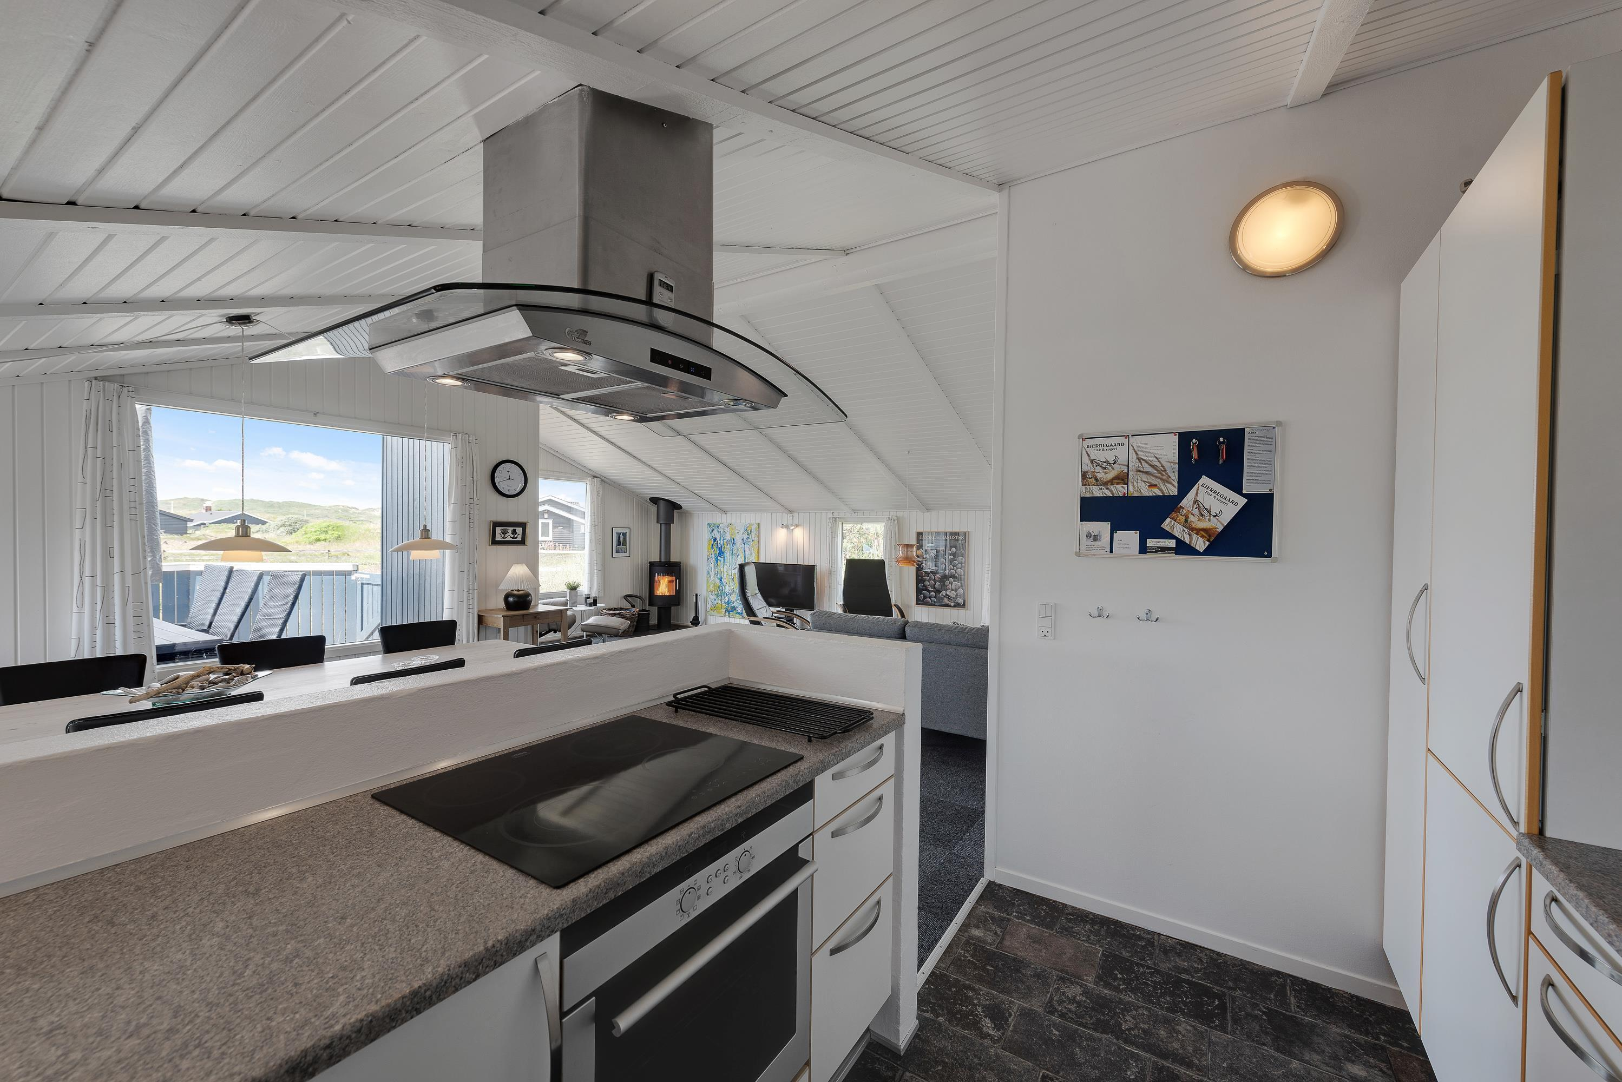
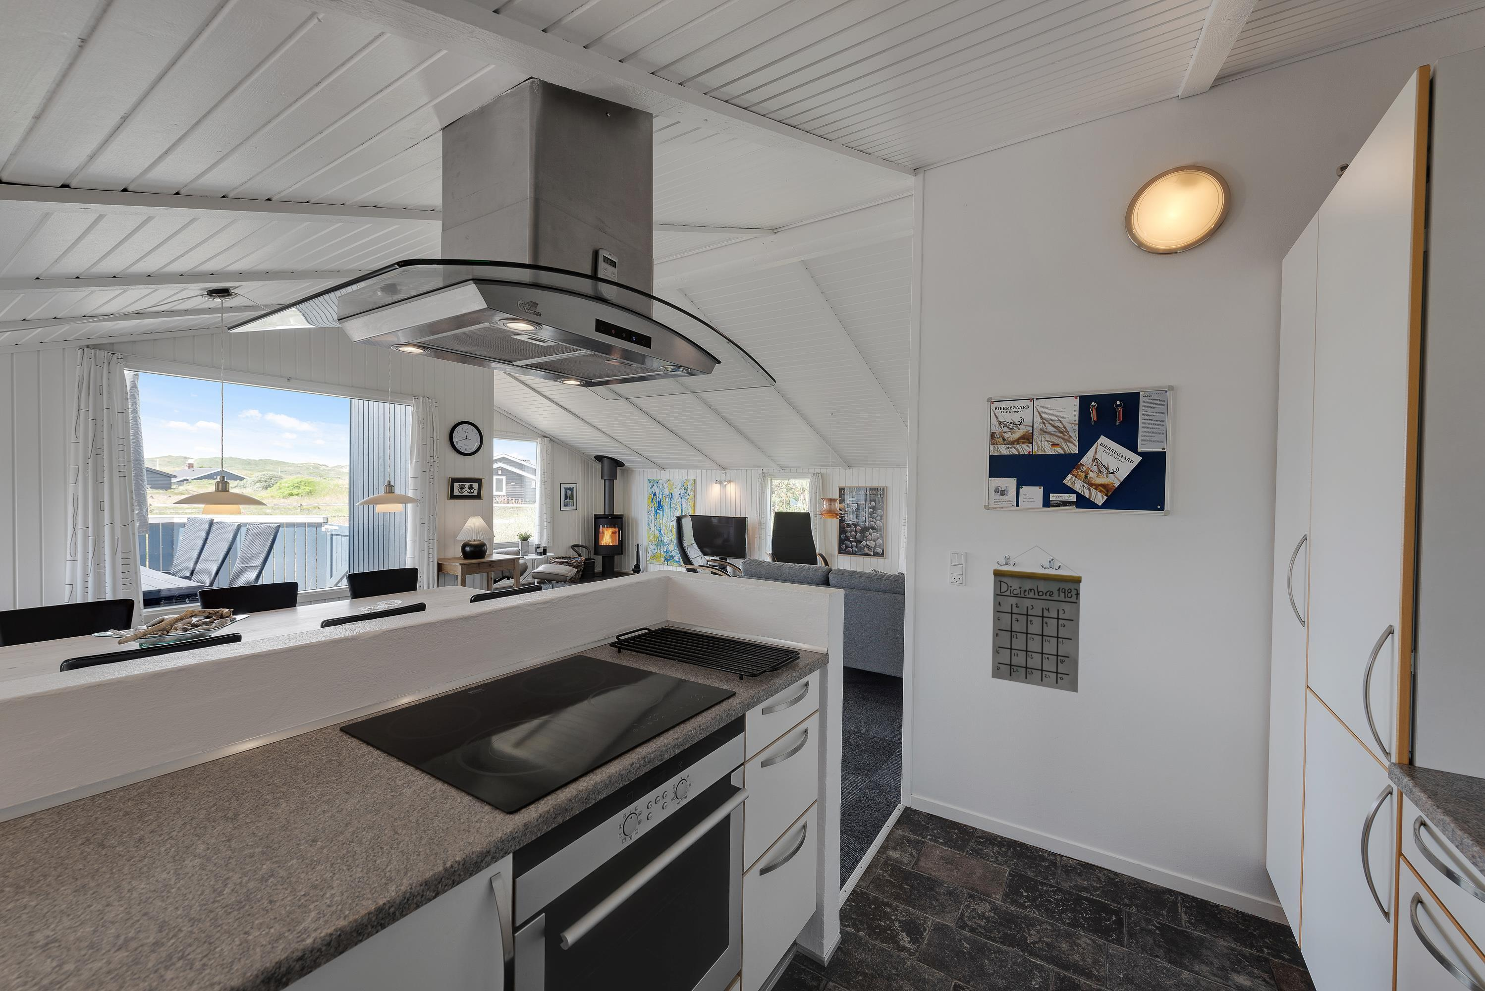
+ calendar [991,545,1083,693]
